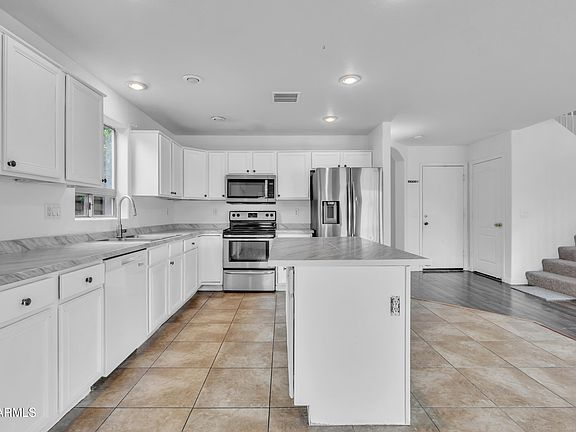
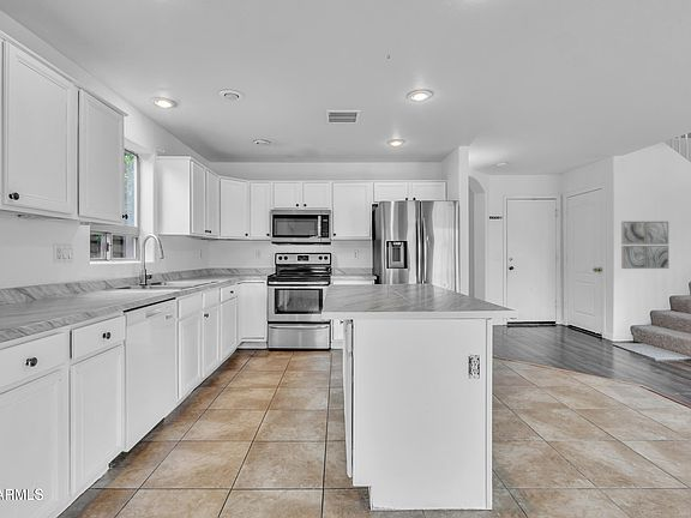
+ wall art [620,221,669,270]
